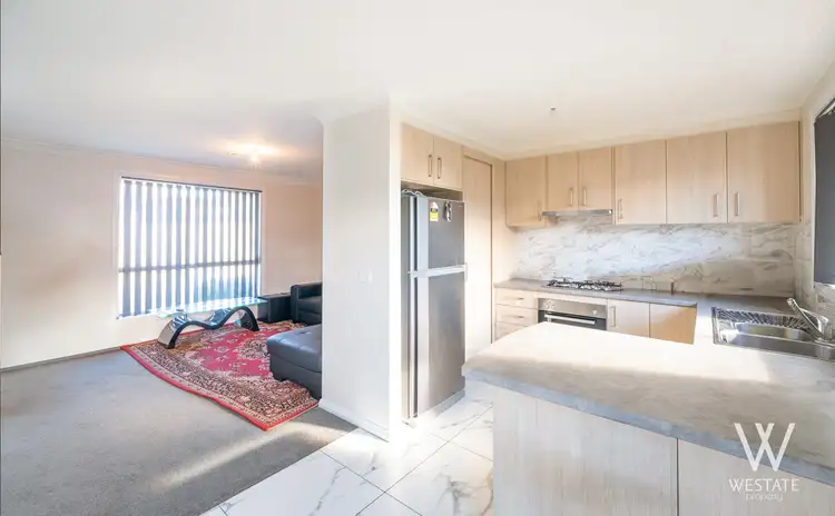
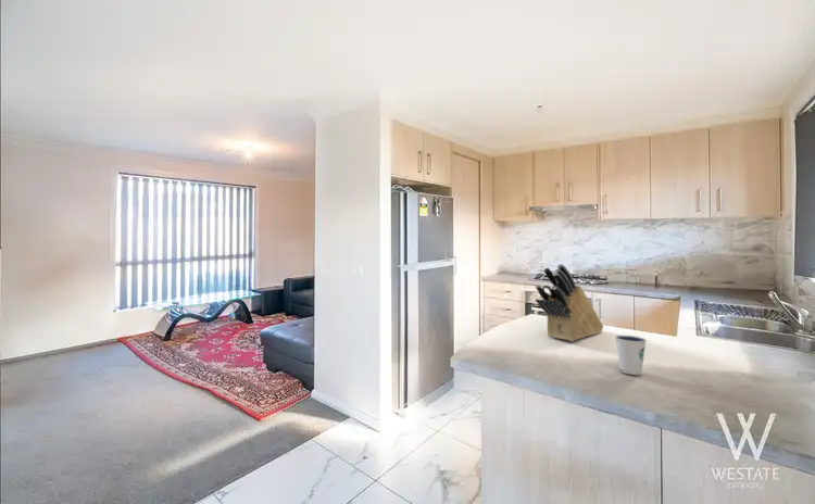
+ dixie cup [614,335,648,376]
+ knife block [535,263,604,342]
